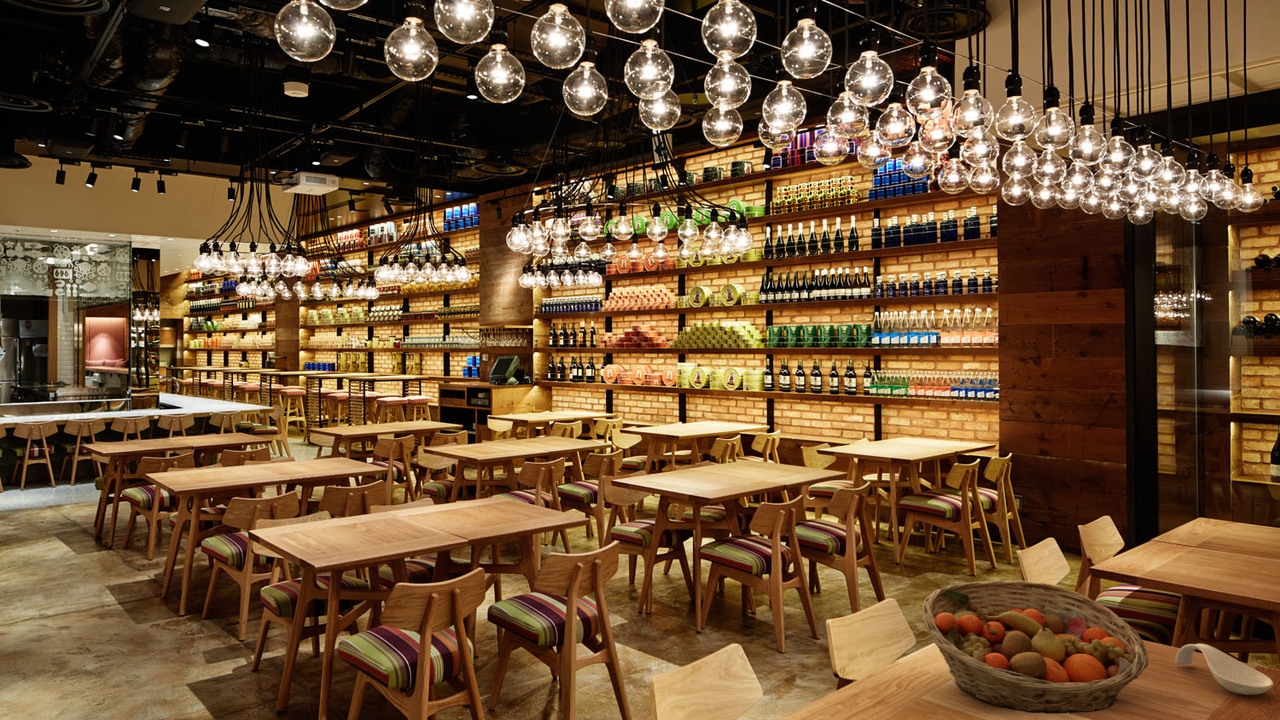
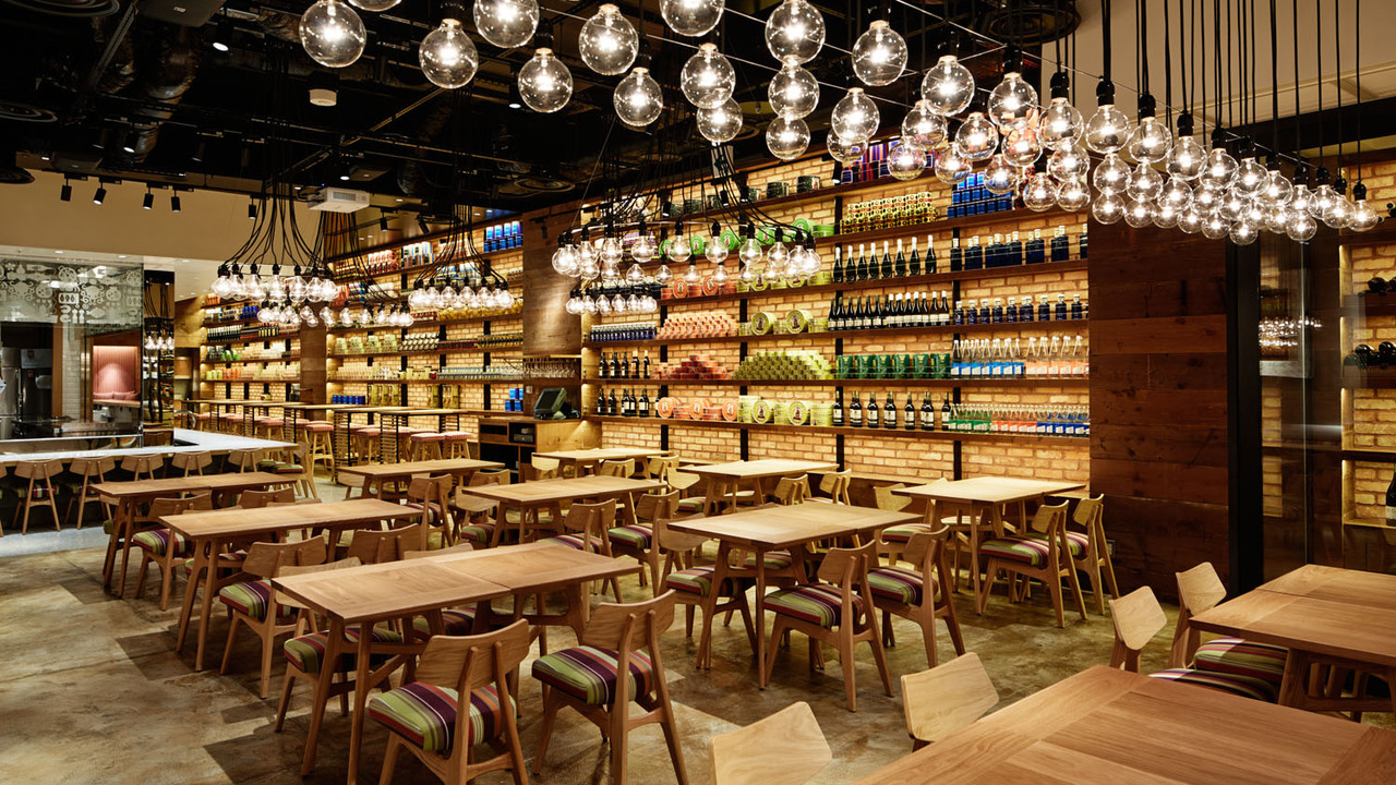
- spoon rest [1174,643,1274,696]
- fruit basket [922,579,1150,715]
